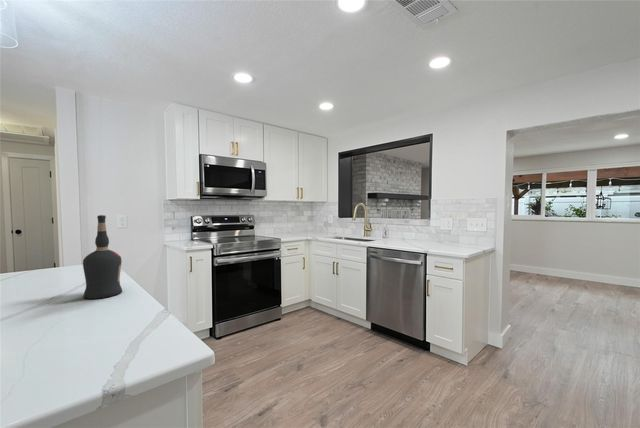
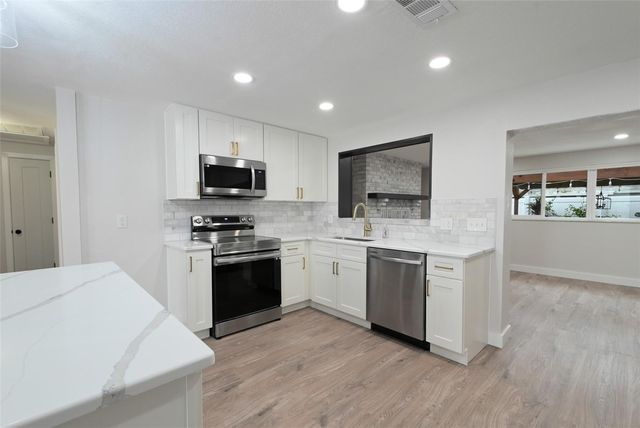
- liquor bottle [82,214,123,300]
